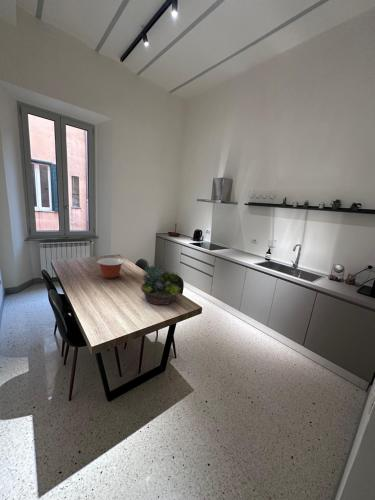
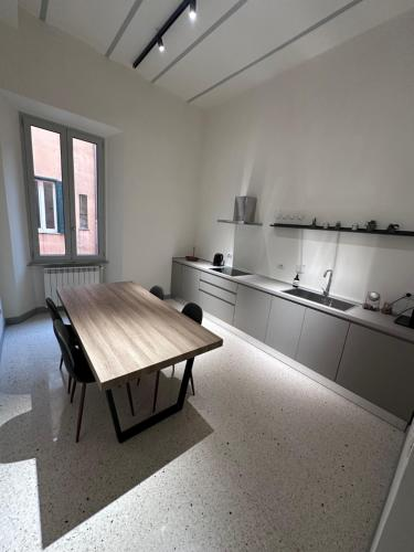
- succulent planter [140,264,181,306]
- mixing bowl [96,257,125,279]
